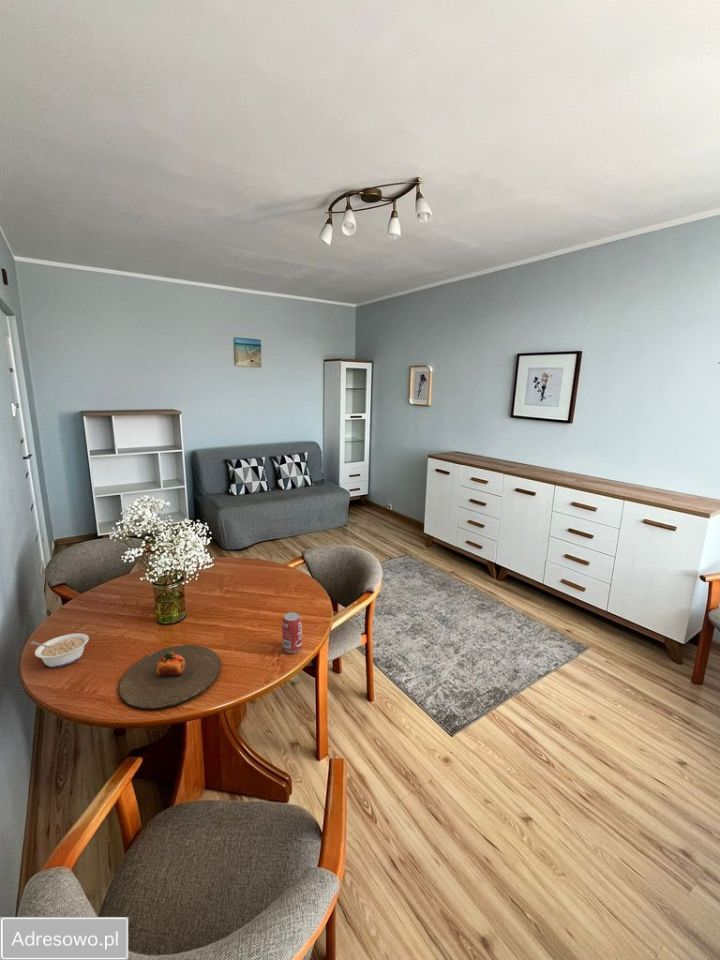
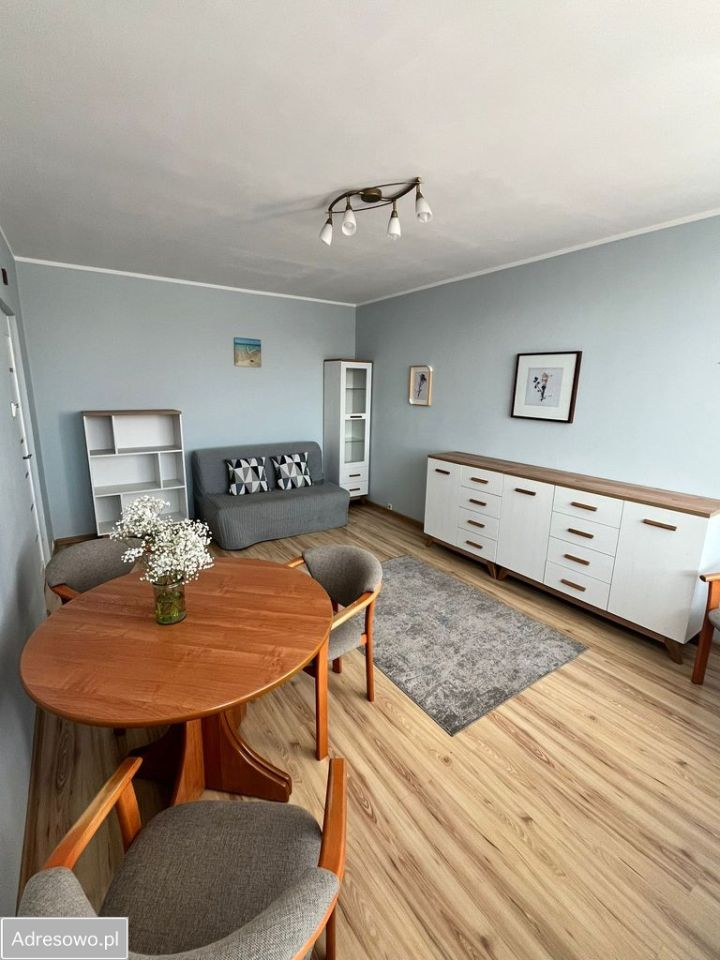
- beverage can [281,611,303,654]
- plate [118,644,222,710]
- legume [30,632,90,668]
